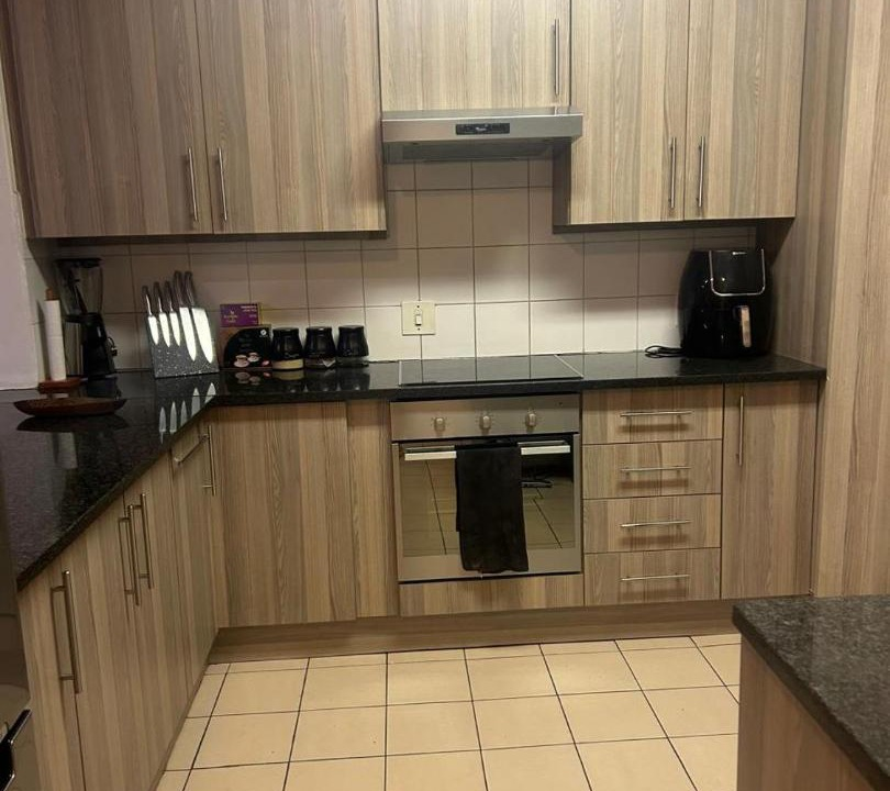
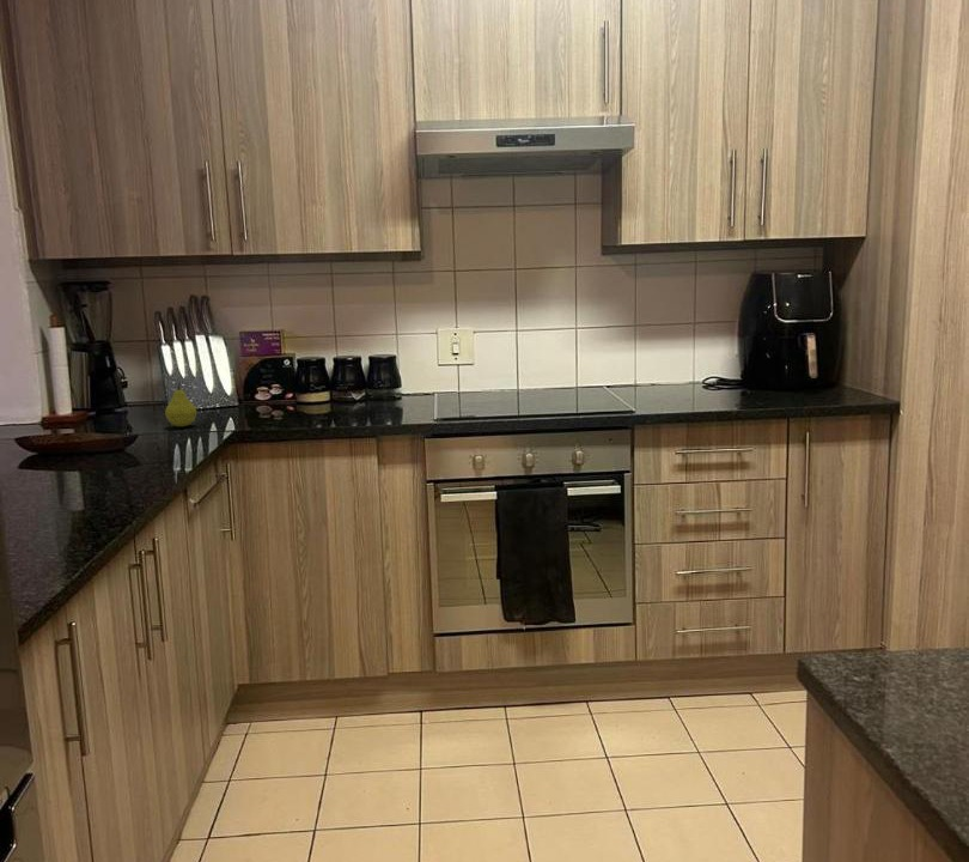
+ fruit [164,382,197,427]
